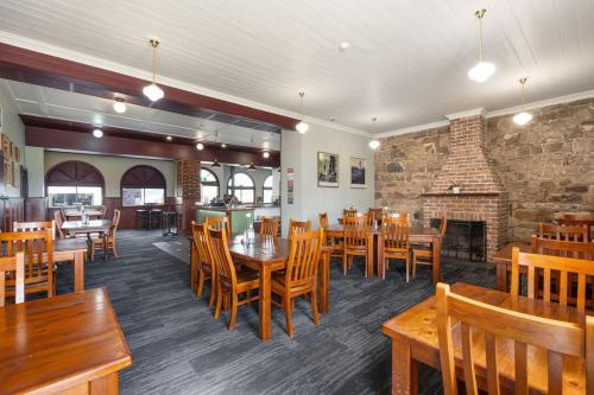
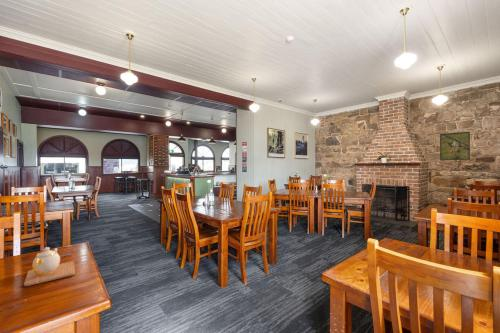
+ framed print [439,131,471,161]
+ teapot [23,246,76,287]
